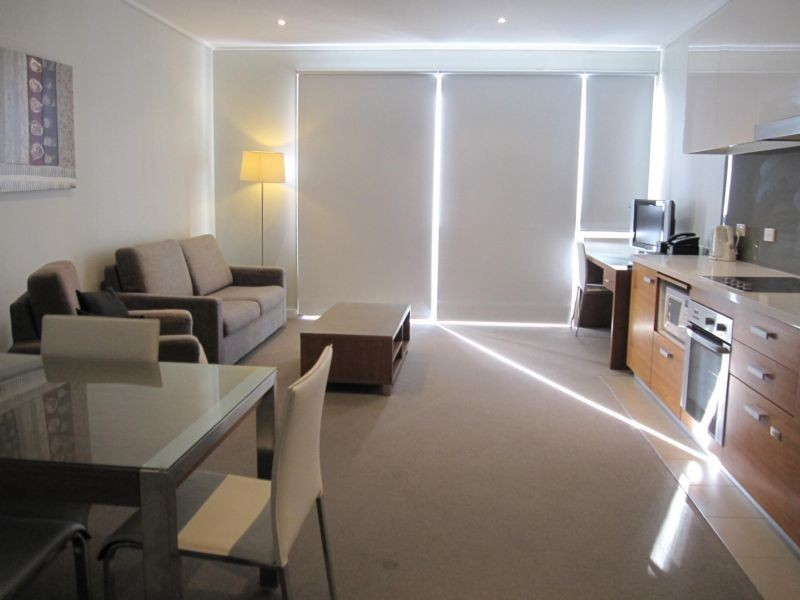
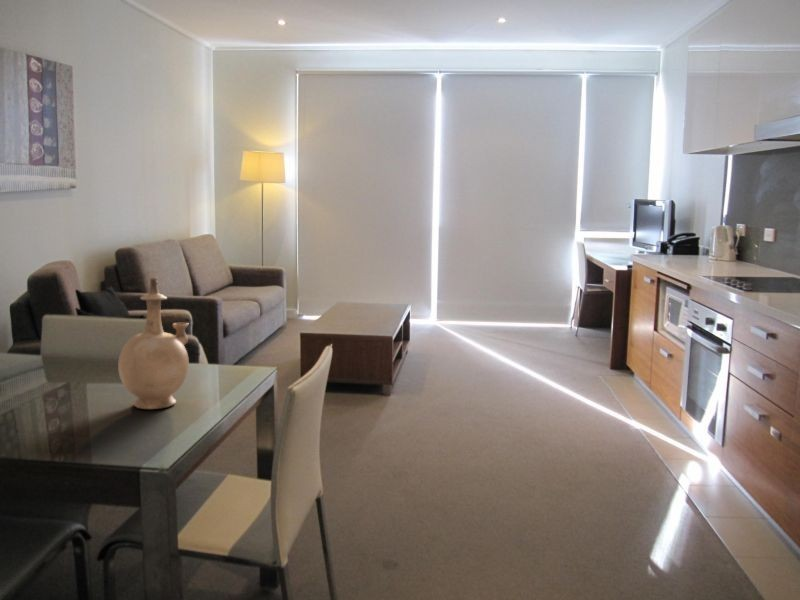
+ vase [117,276,190,410]
